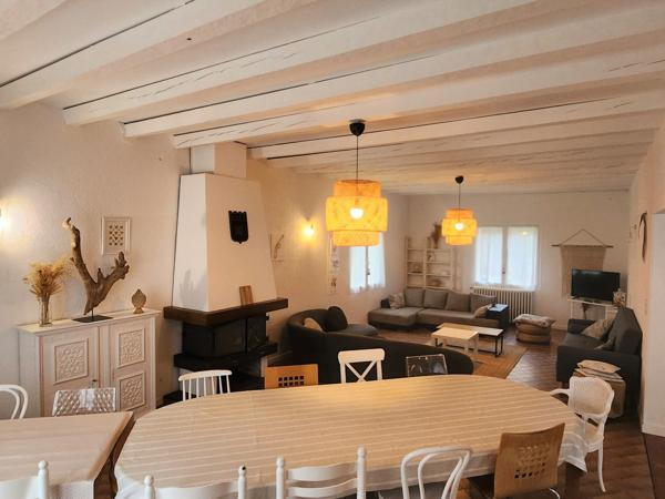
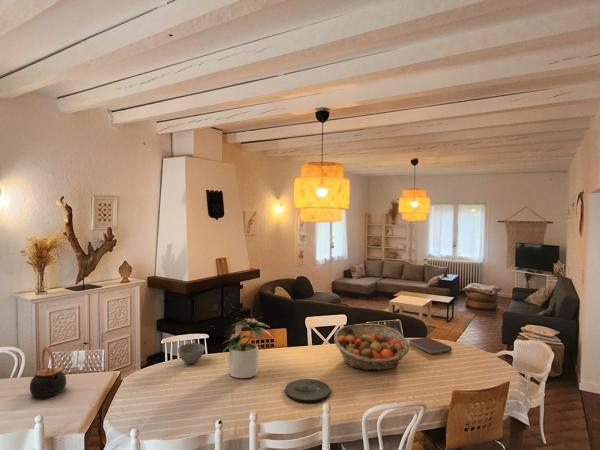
+ fruit basket [333,323,410,371]
+ notebook [408,336,453,355]
+ potted plant [220,317,273,379]
+ bowl [177,342,206,365]
+ plate [284,378,331,403]
+ teapot [29,346,67,399]
